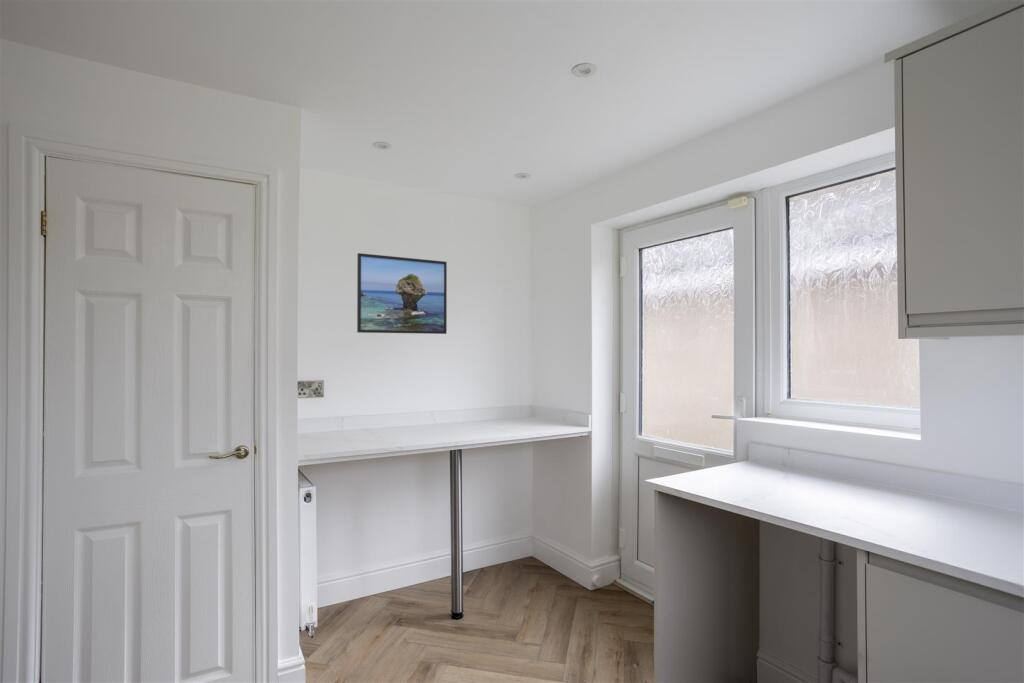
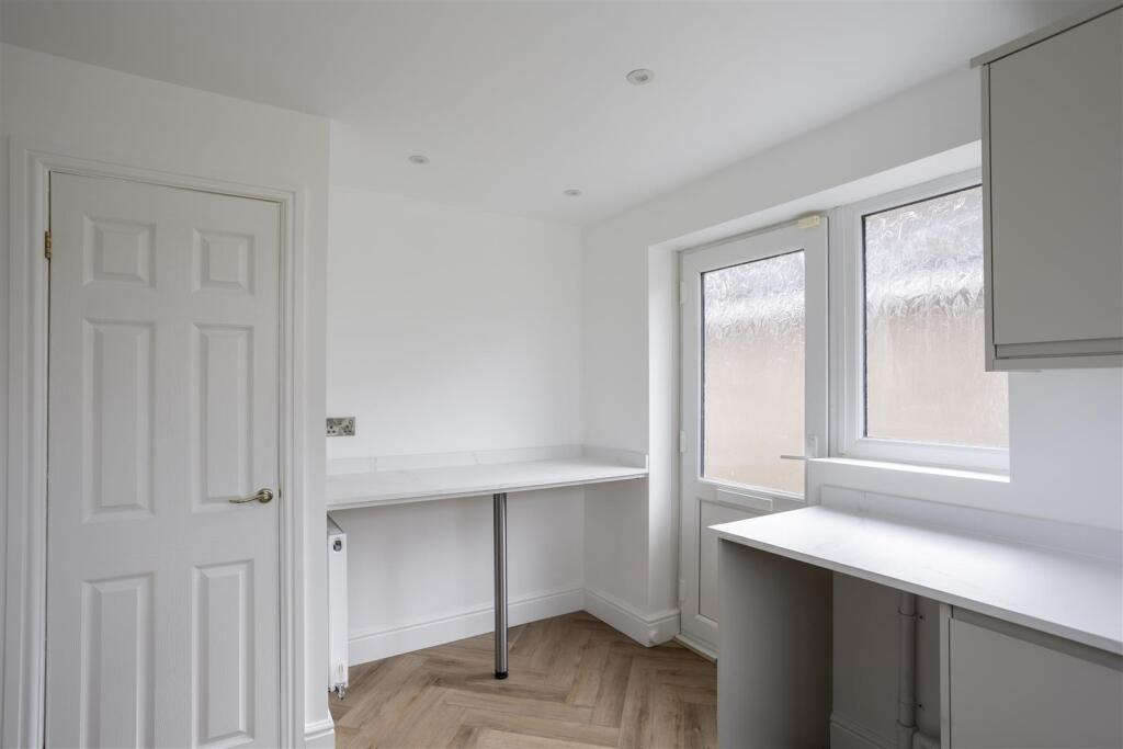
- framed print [356,252,448,335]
